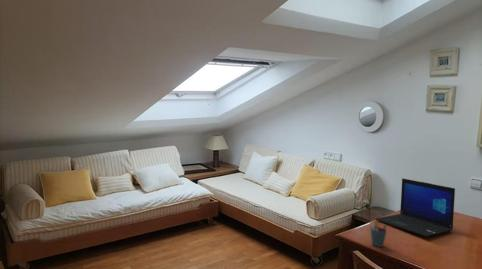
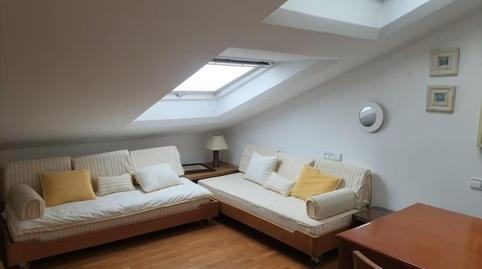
- laptop [375,177,456,238]
- pen holder [369,220,388,248]
